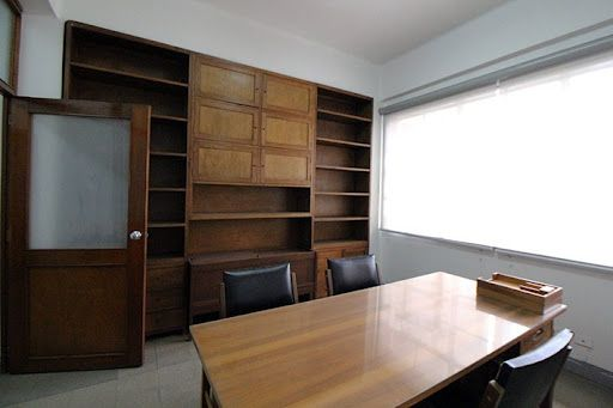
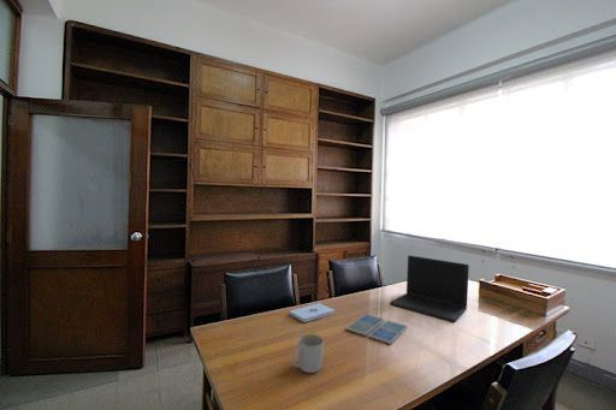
+ laptop [389,255,470,322]
+ notepad [288,302,336,323]
+ mug [290,333,325,374]
+ drink coaster [344,313,409,345]
